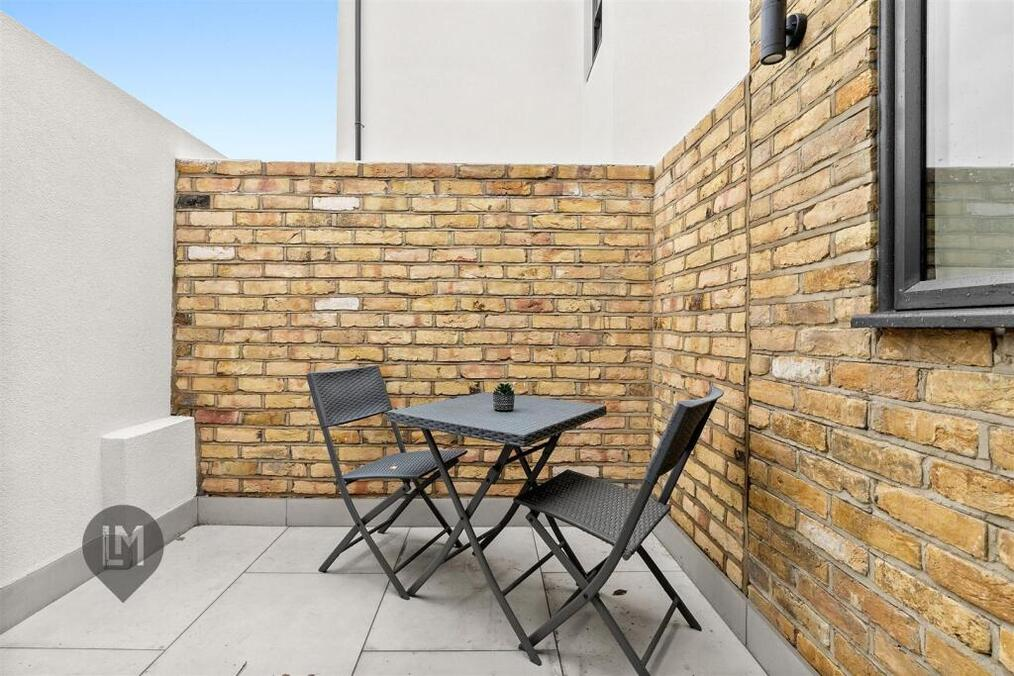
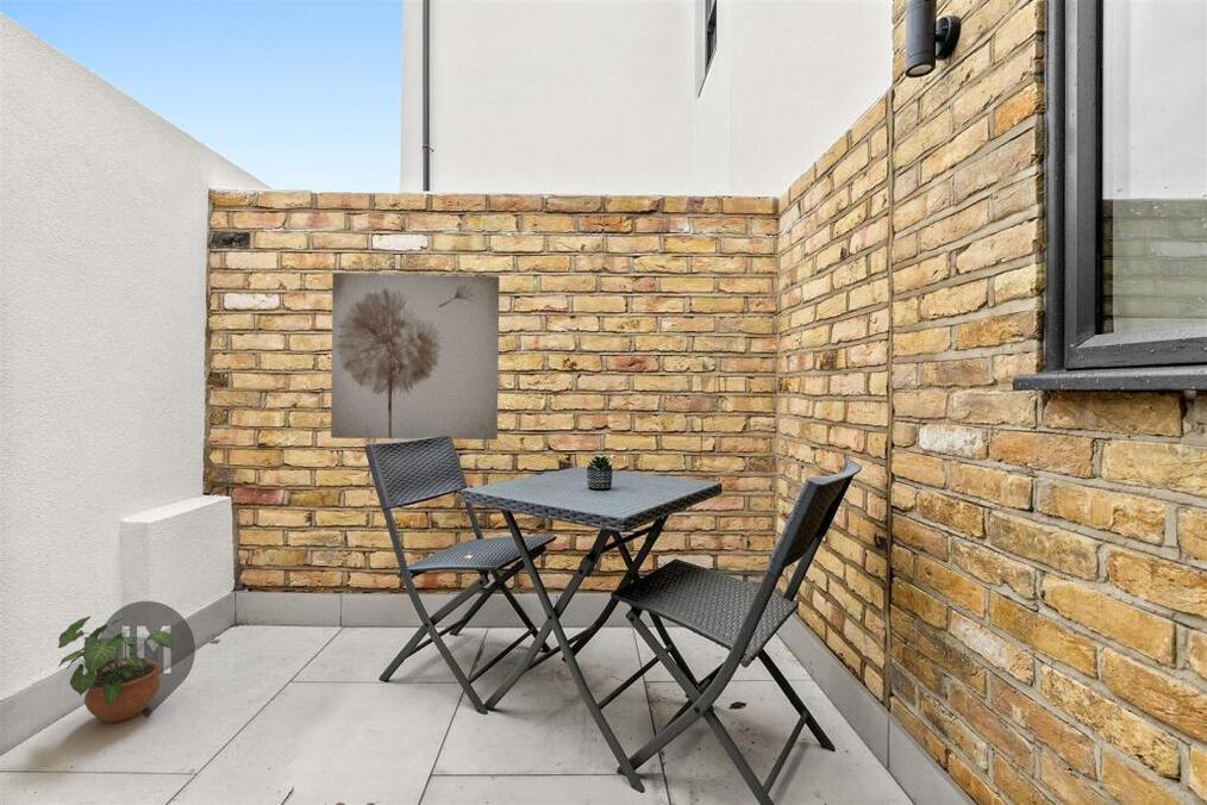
+ wall art [330,272,500,441]
+ potted plant [56,616,175,724]
